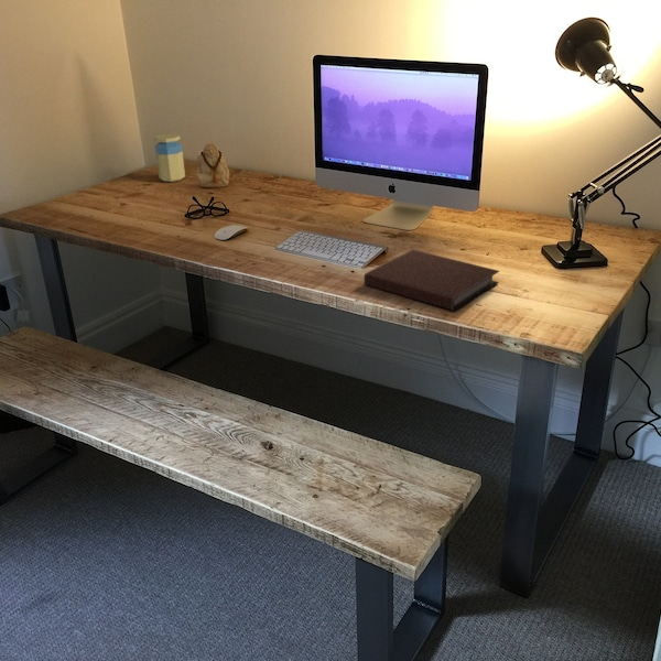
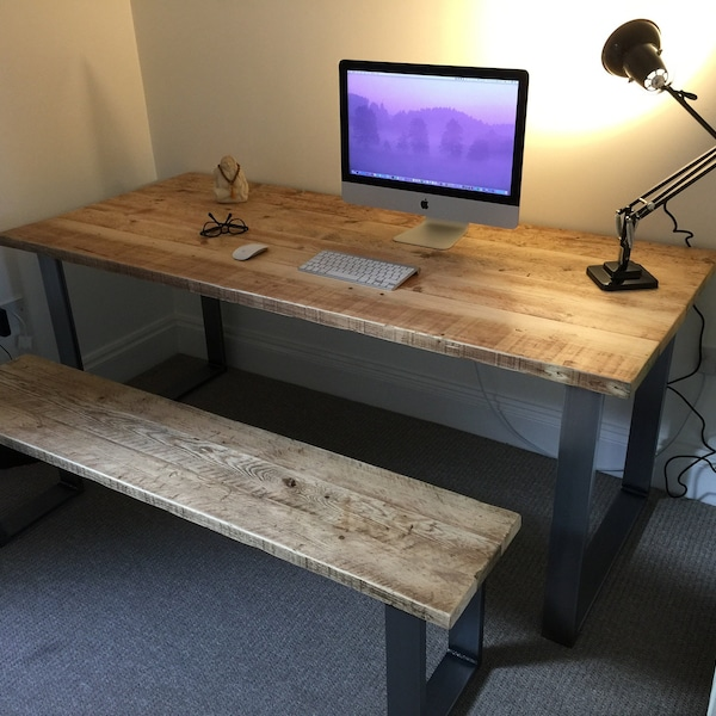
- notebook [364,249,500,312]
- jar [153,133,186,183]
